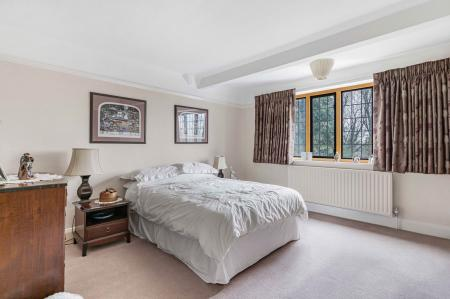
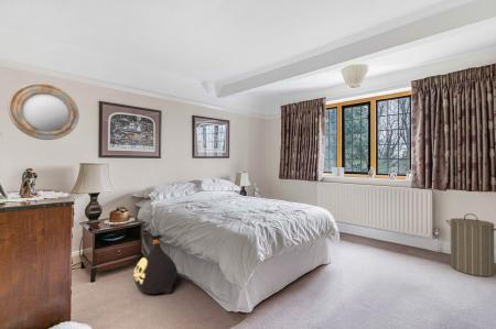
+ laundry hamper [445,212,496,277]
+ bag [132,234,179,295]
+ home mirror [7,83,79,141]
